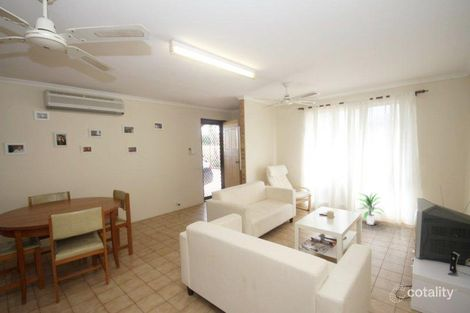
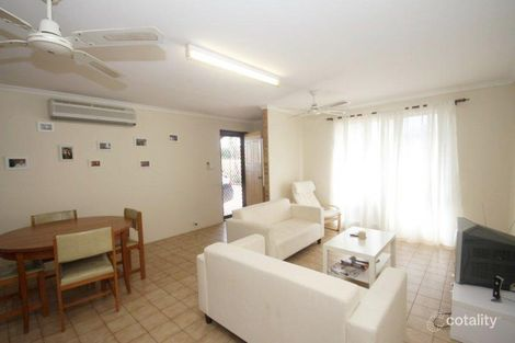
- indoor plant [356,191,384,226]
